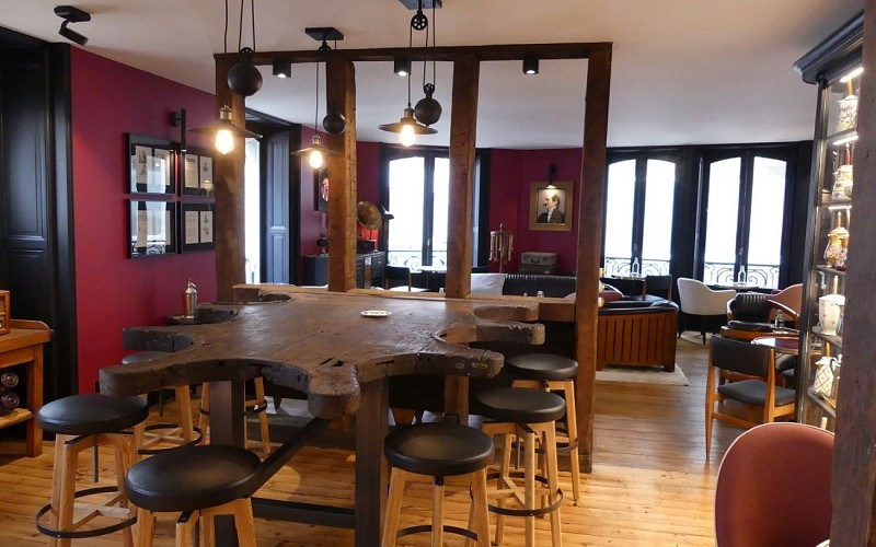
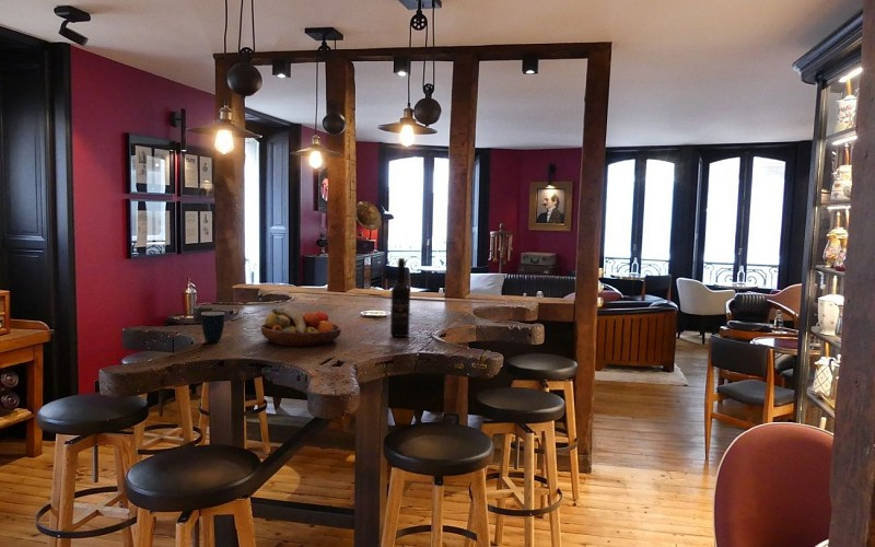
+ mug [200,311,225,342]
+ fruit bowl [260,305,342,347]
+ wine bottle [389,257,411,338]
